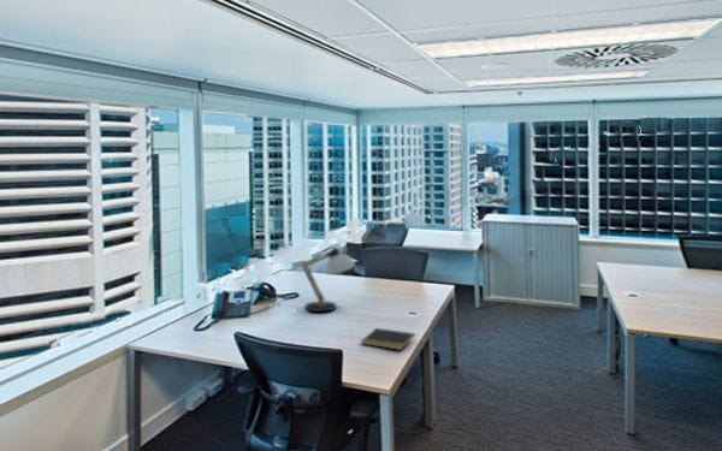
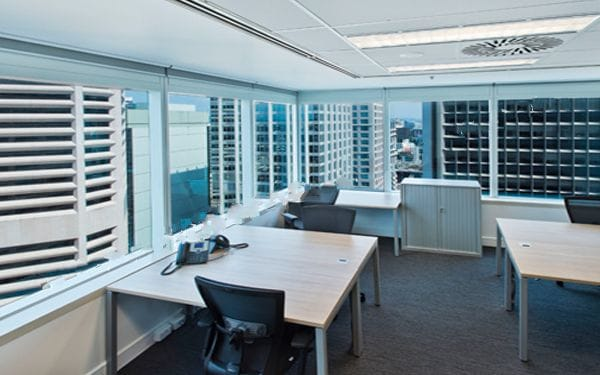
- notepad [360,327,416,351]
- desk lamp [297,244,356,313]
